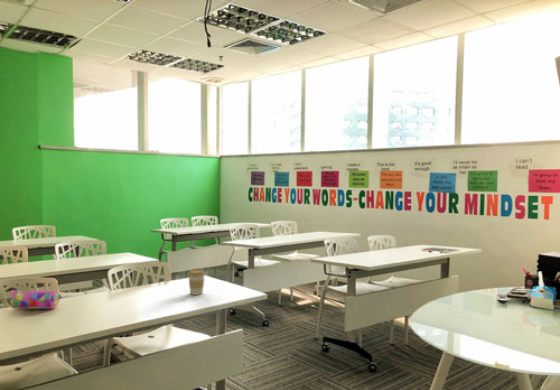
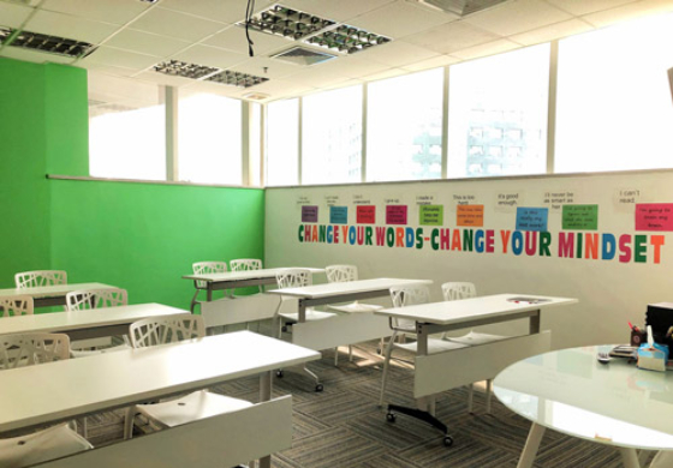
- coffee cup [187,268,206,296]
- pencil case [7,289,61,310]
